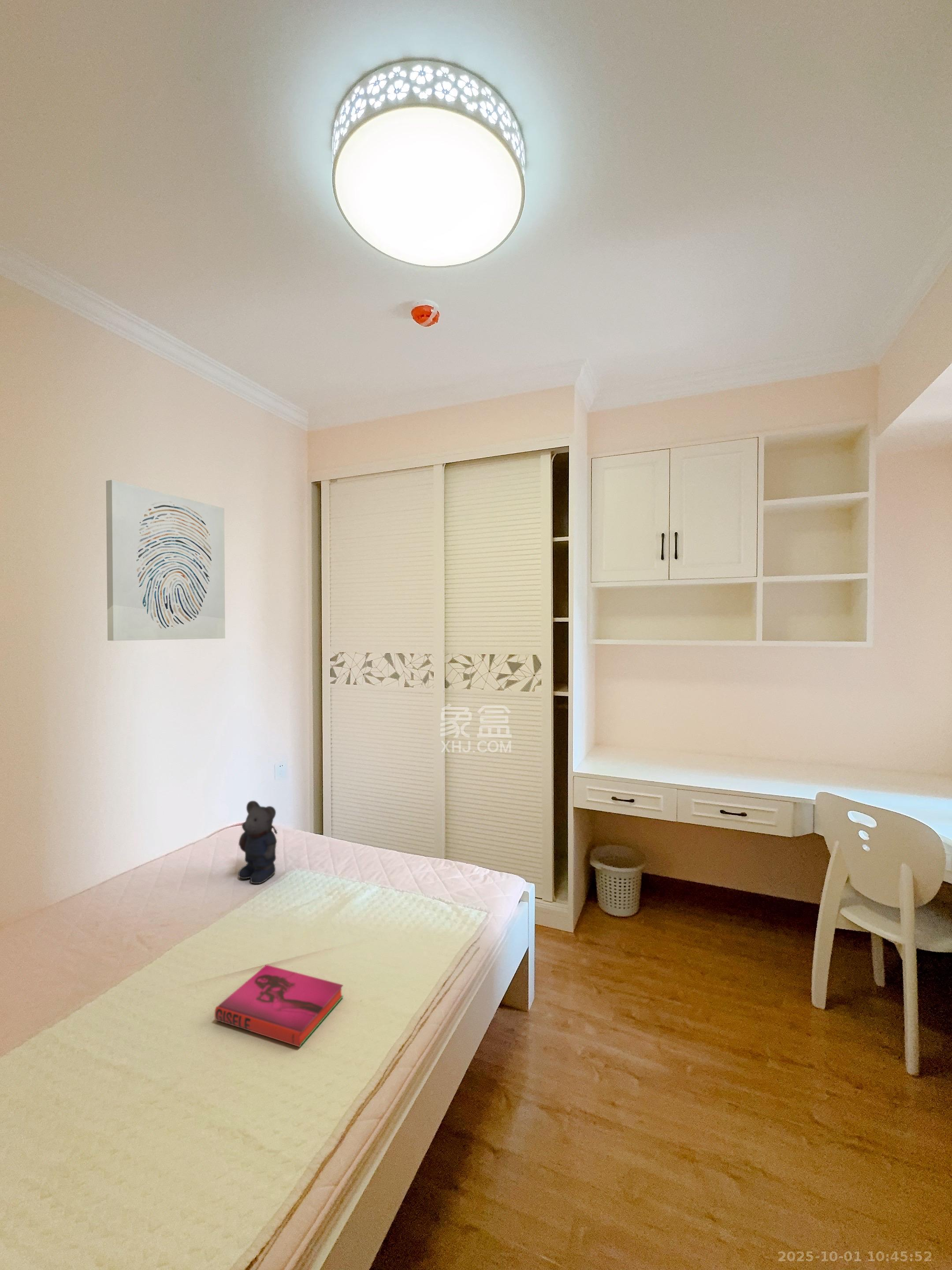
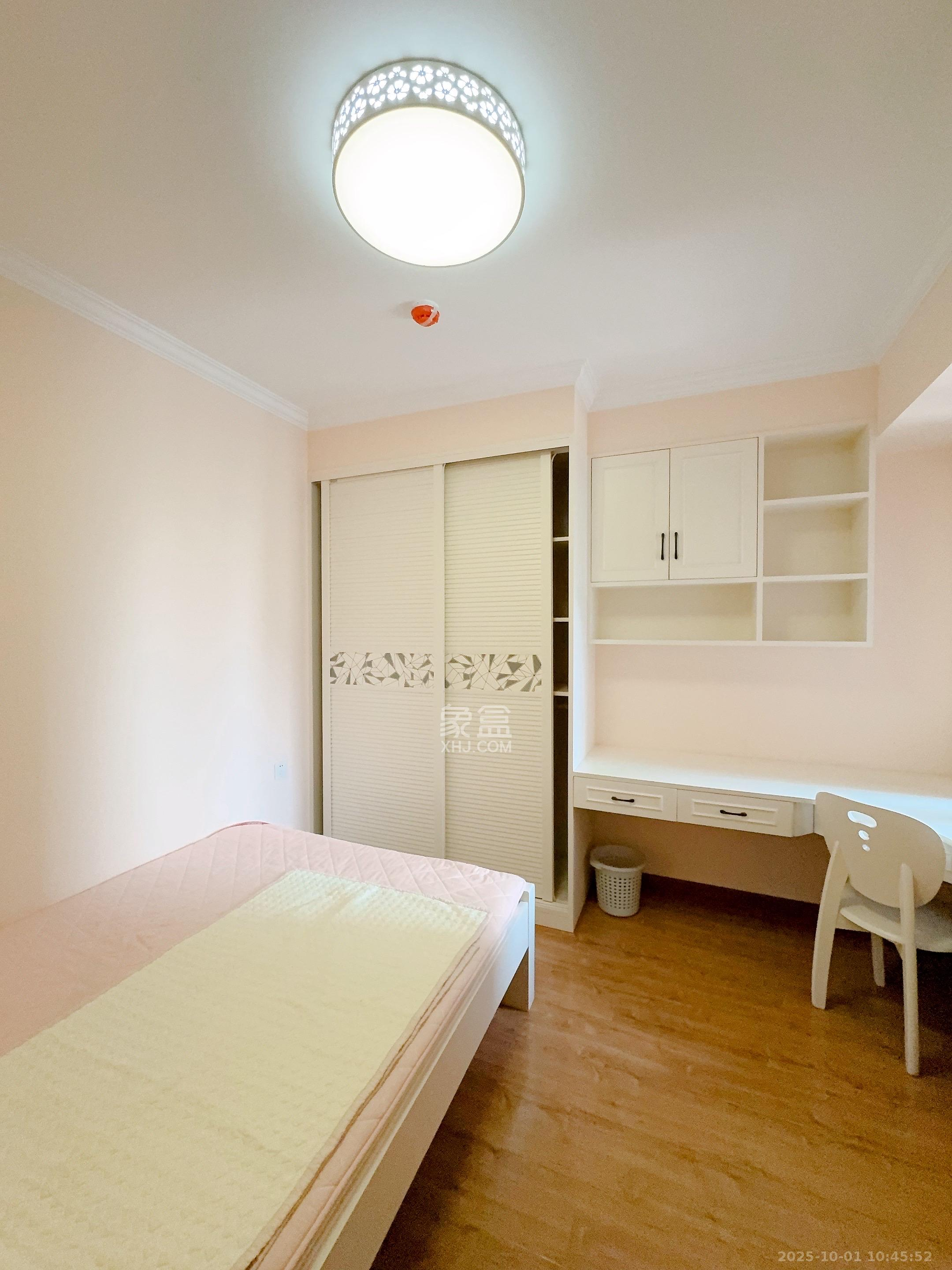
- bear [238,793,278,884]
- hardback book [214,964,344,1048]
- wall art [106,479,226,641]
